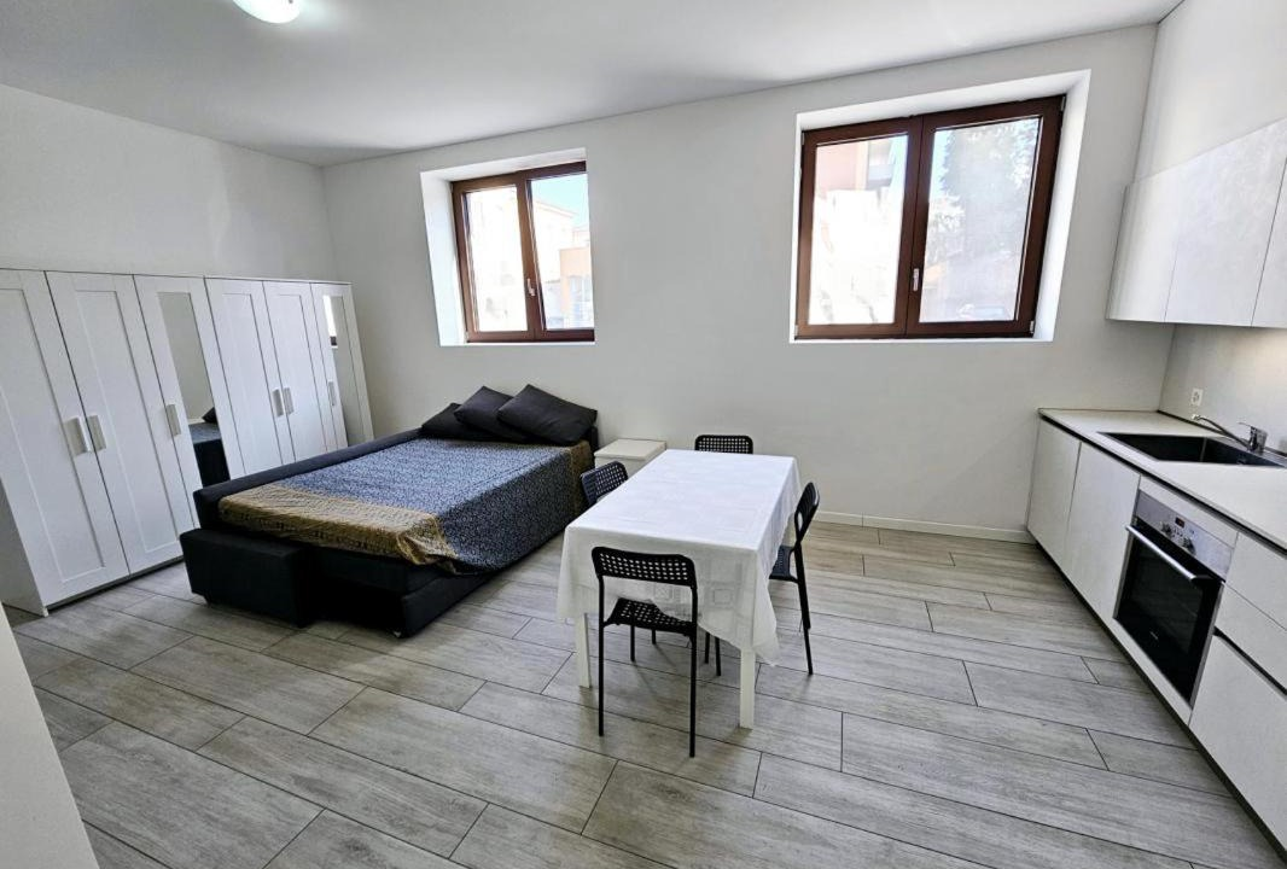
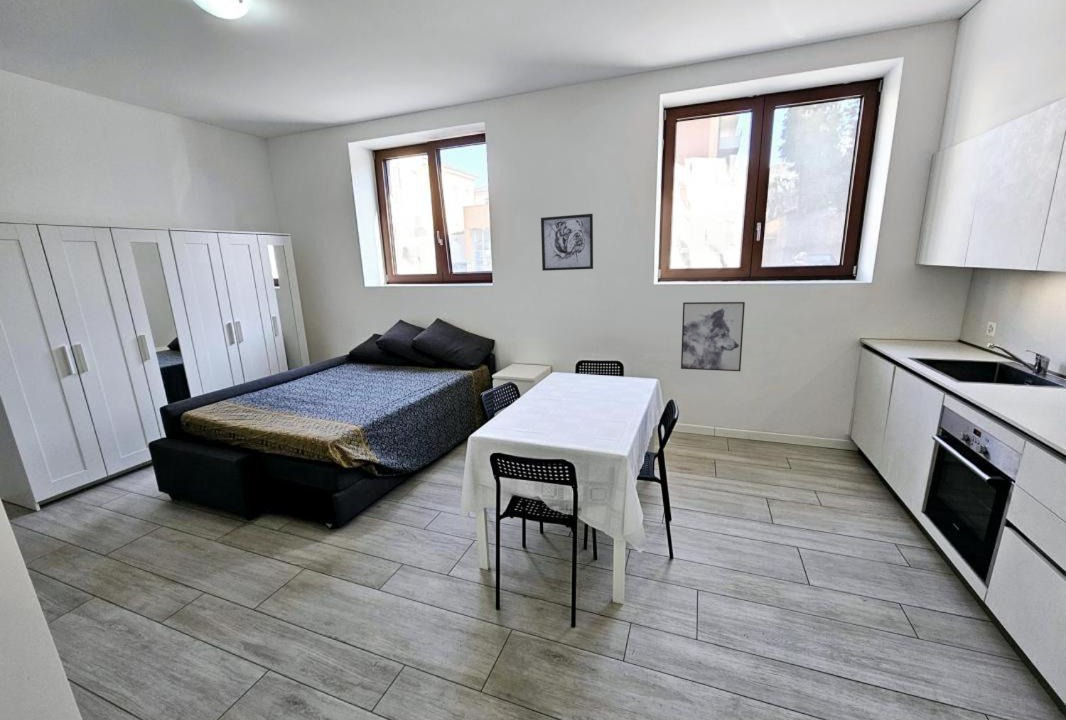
+ wall art [680,301,746,372]
+ wall art [540,213,594,272]
